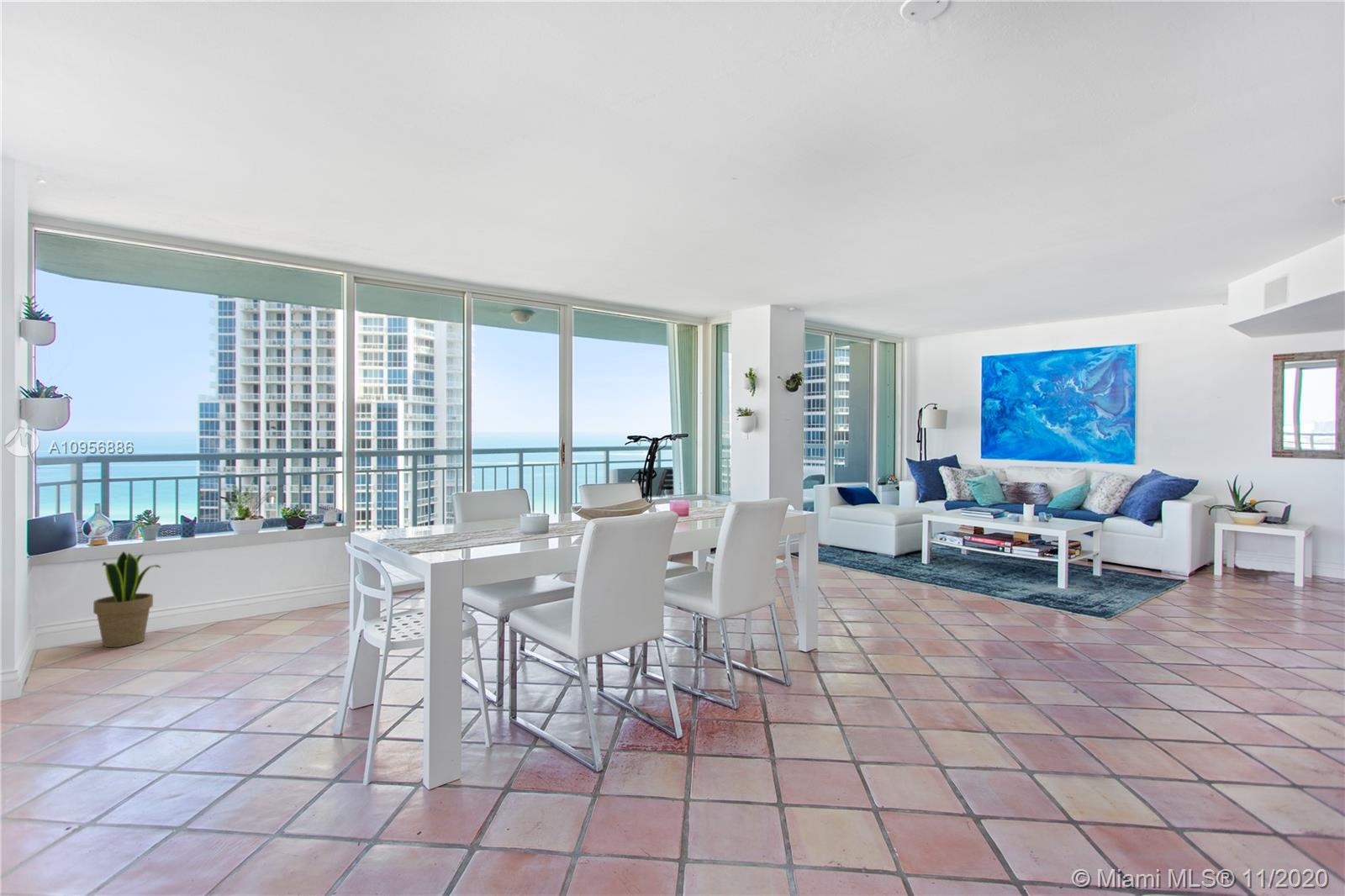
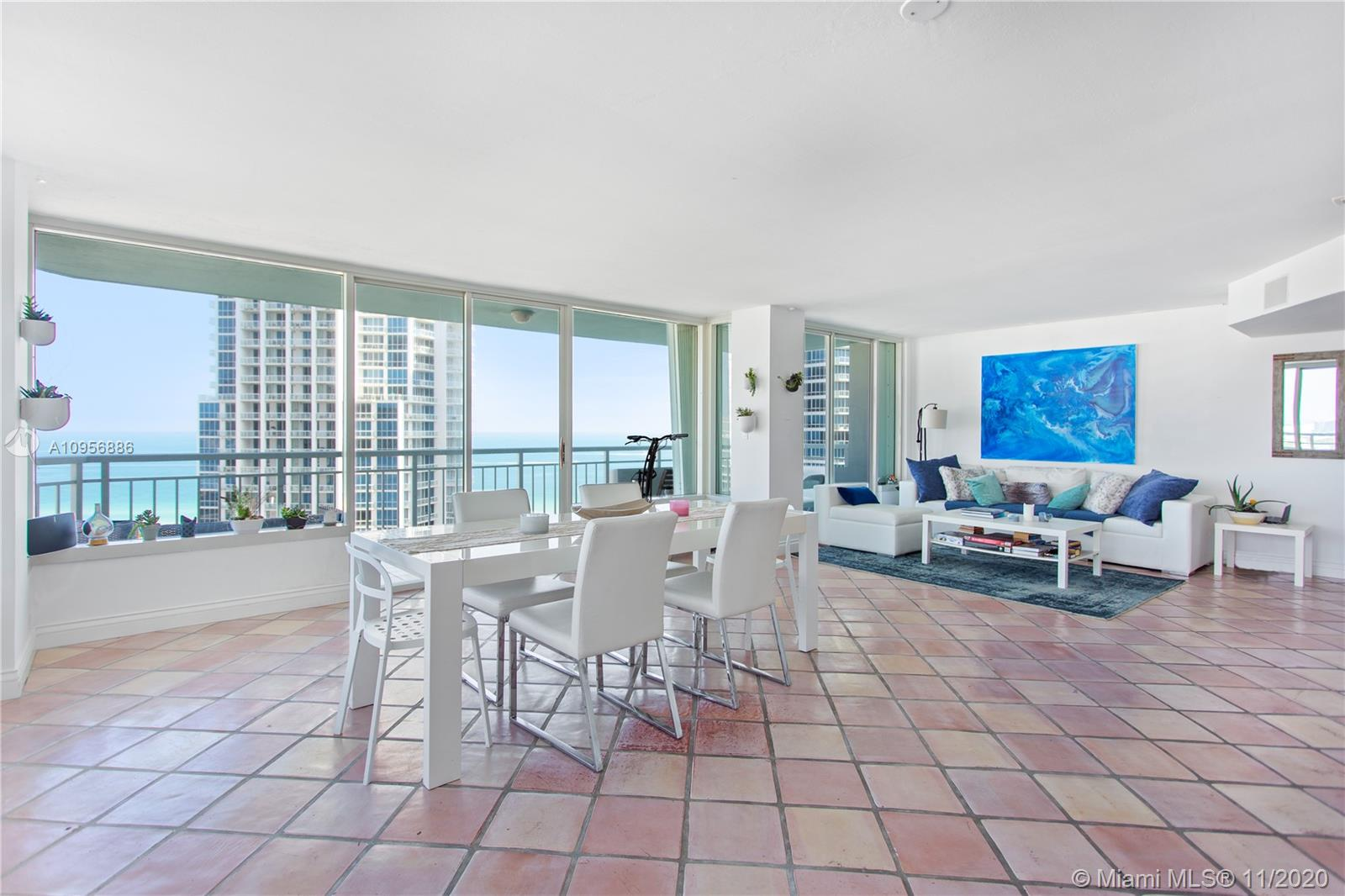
- potted plant [92,551,162,648]
